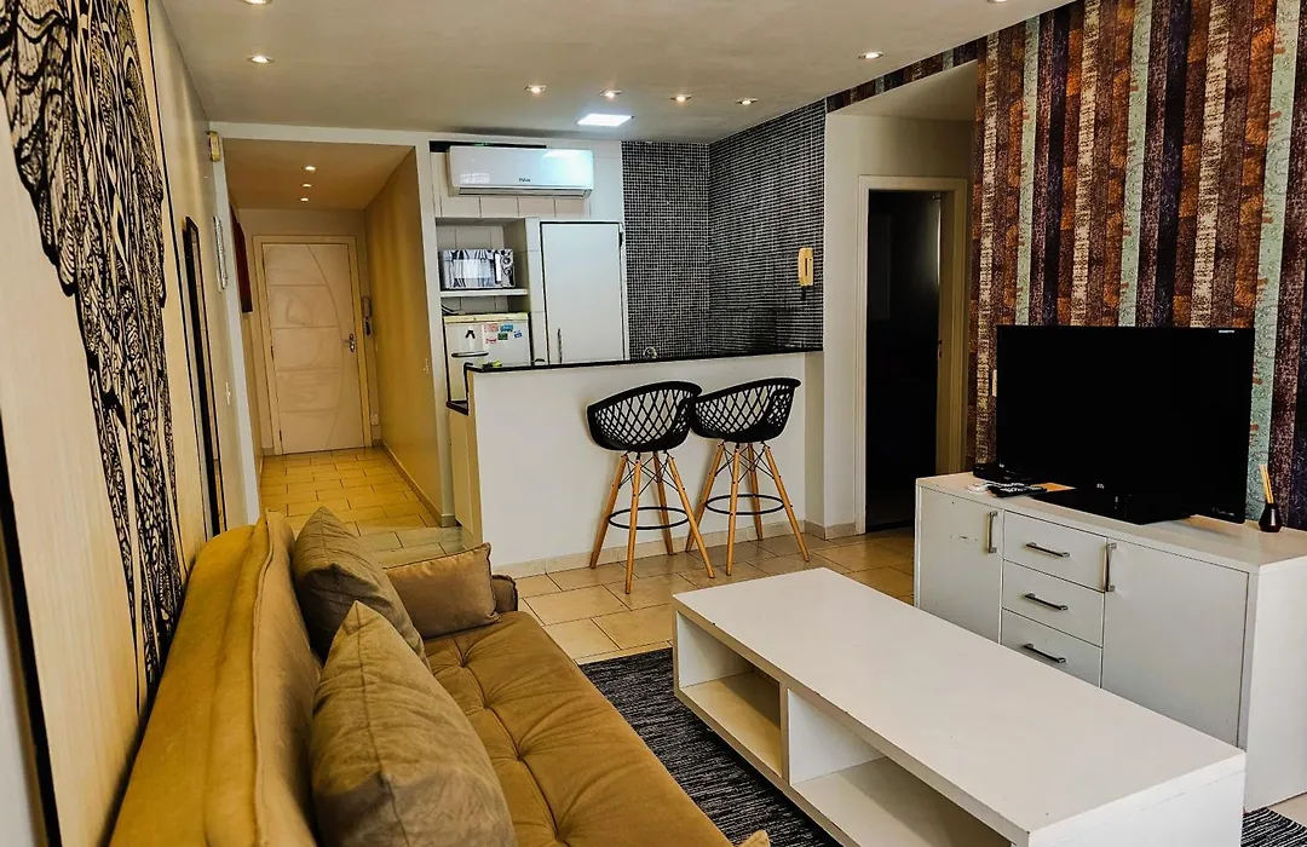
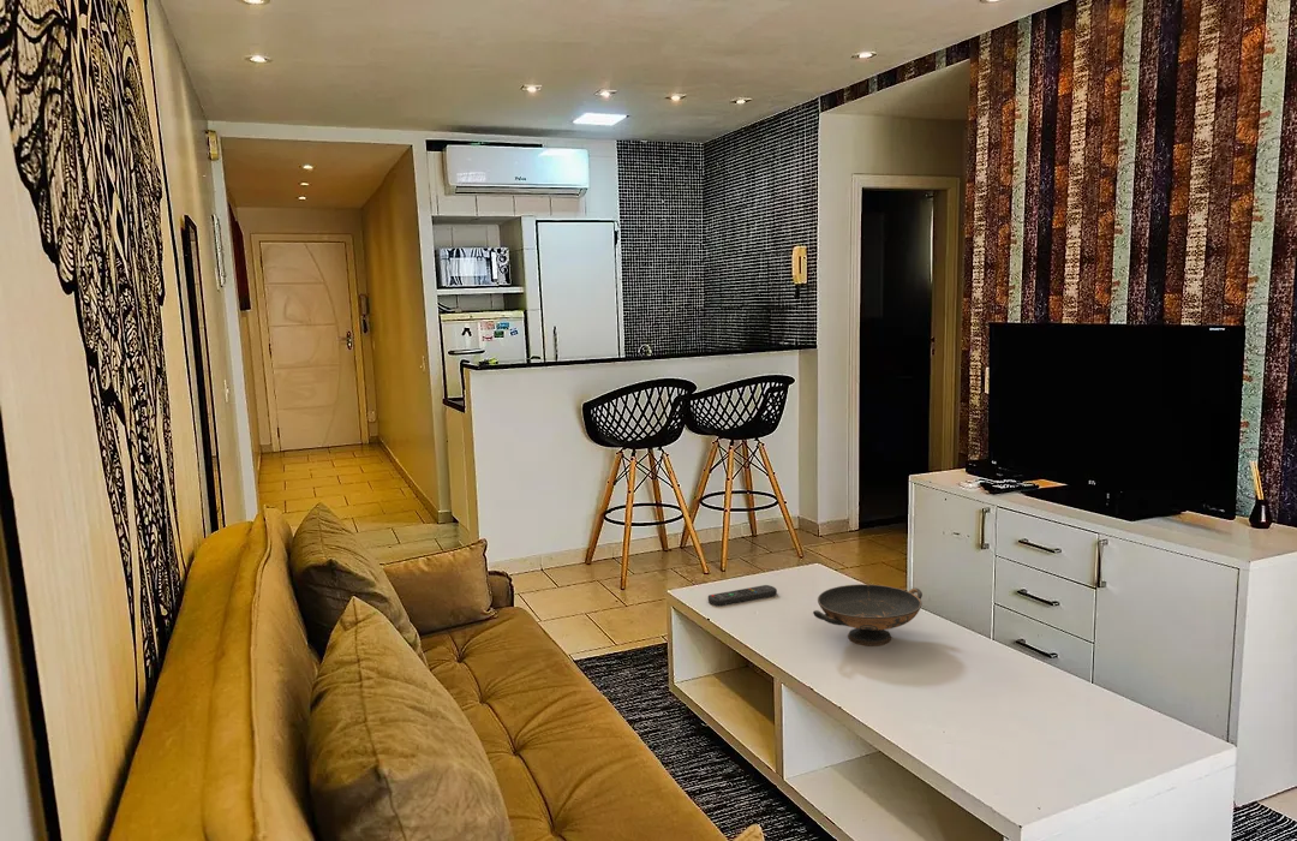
+ decorative bowl [812,583,924,646]
+ remote control [707,584,778,607]
